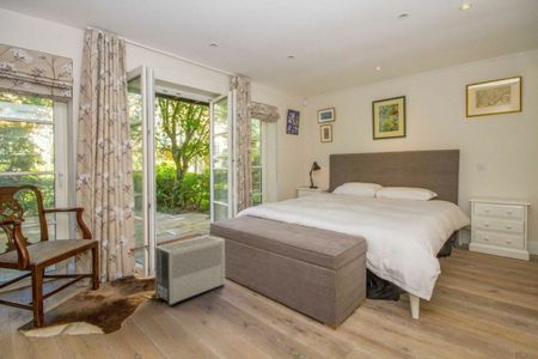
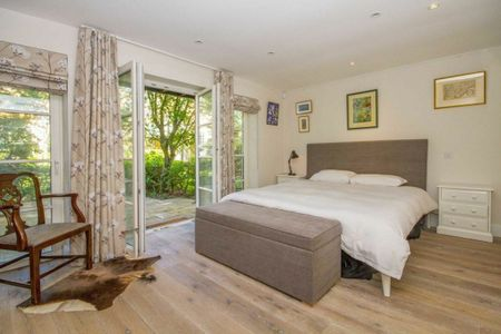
- air purifier [154,235,226,306]
